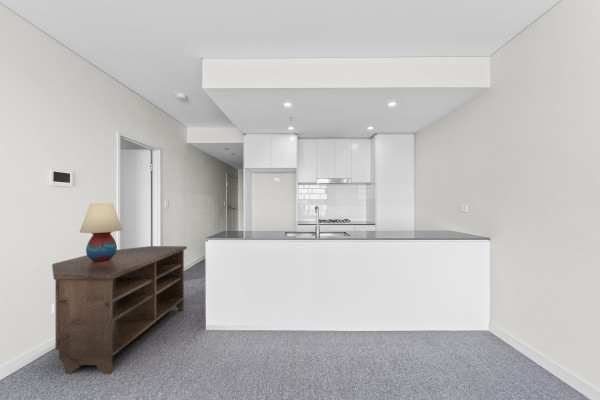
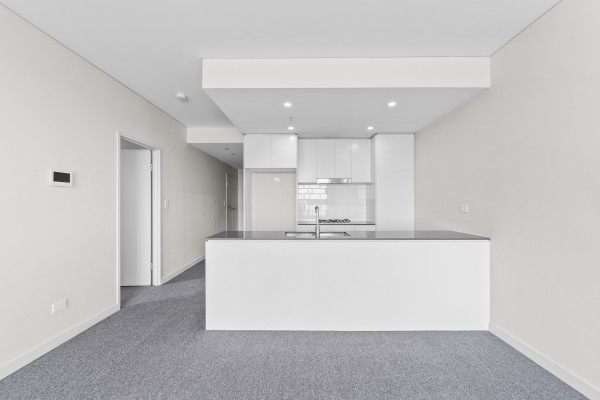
- table lamp [79,202,123,262]
- tv stand [51,245,188,375]
